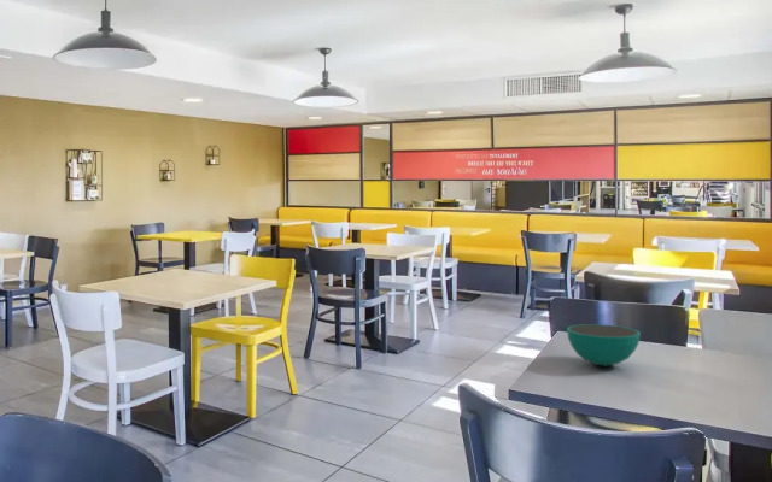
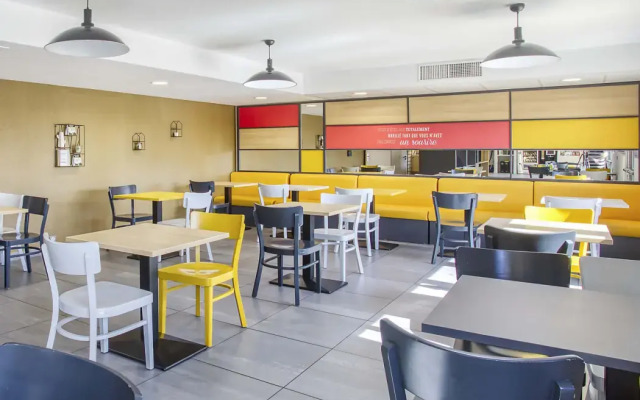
- bowl [566,323,642,368]
